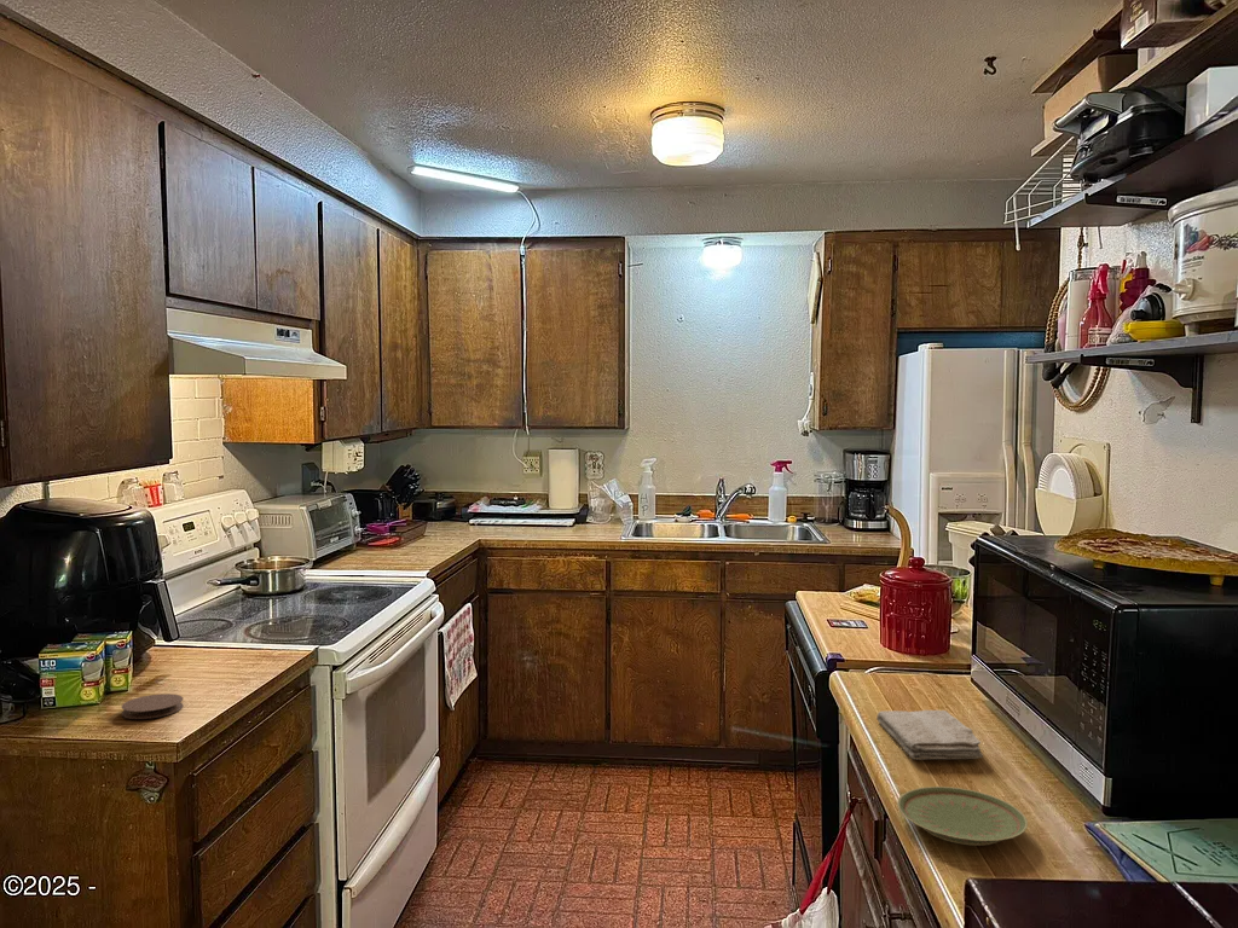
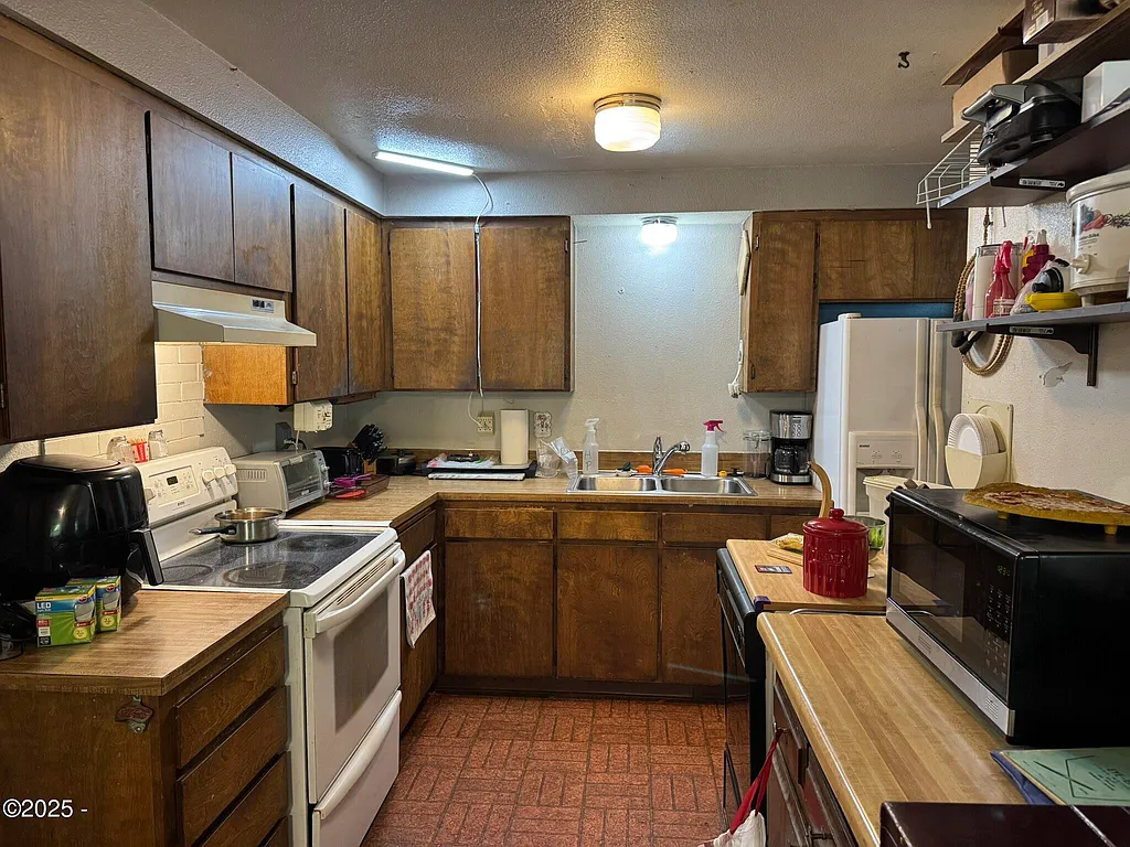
- washcloth [875,709,984,761]
- coaster [121,692,185,720]
- plate [896,785,1029,847]
